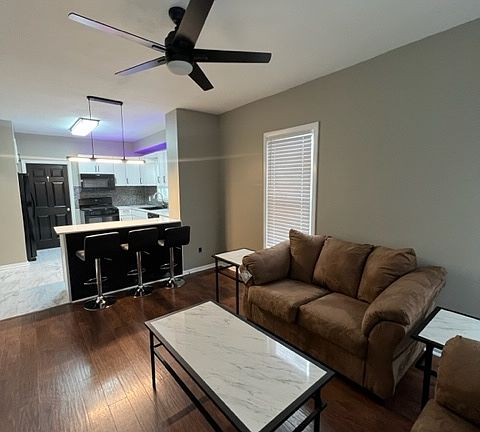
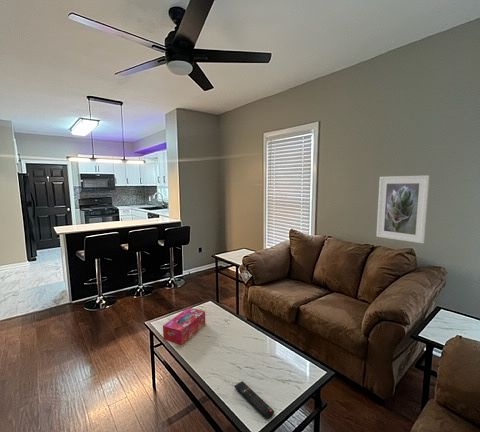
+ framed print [375,174,430,244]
+ remote control [233,380,275,420]
+ tissue box [162,307,206,346]
